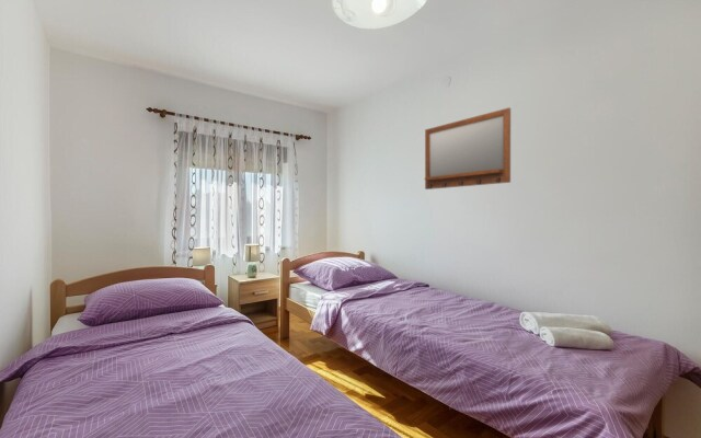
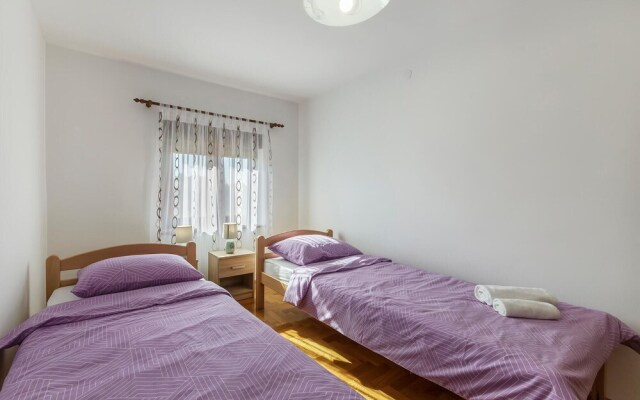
- home mirror [424,106,512,191]
